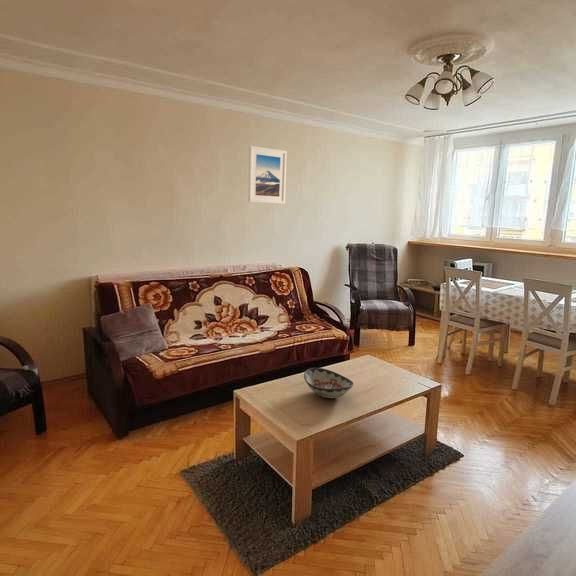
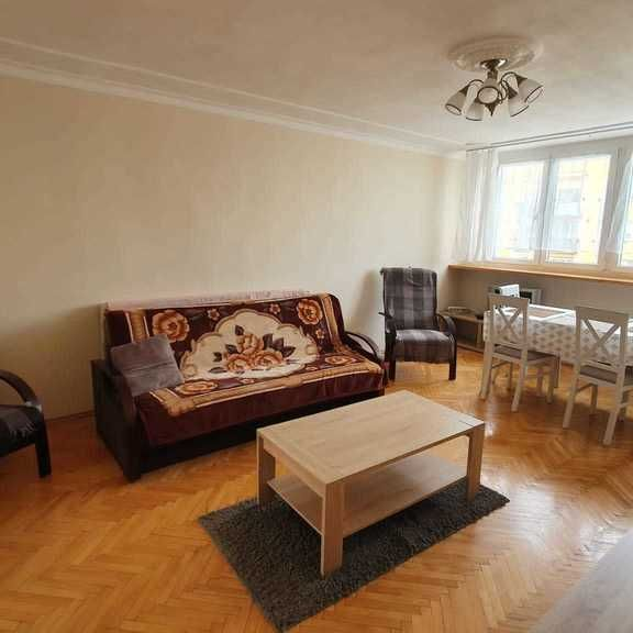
- decorative bowl [303,367,355,399]
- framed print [247,145,288,205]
